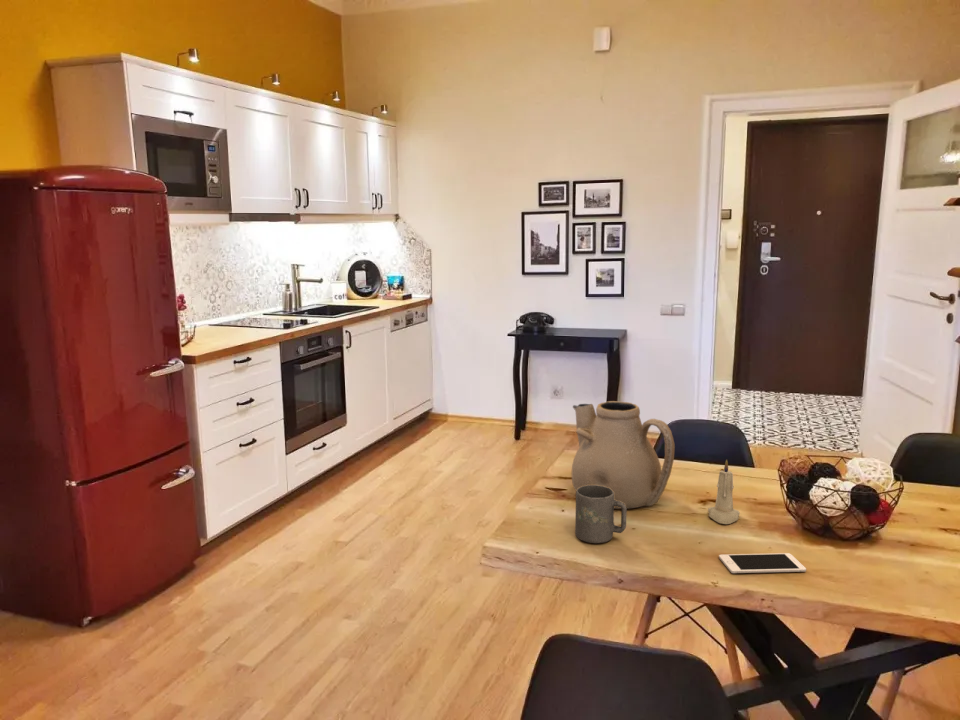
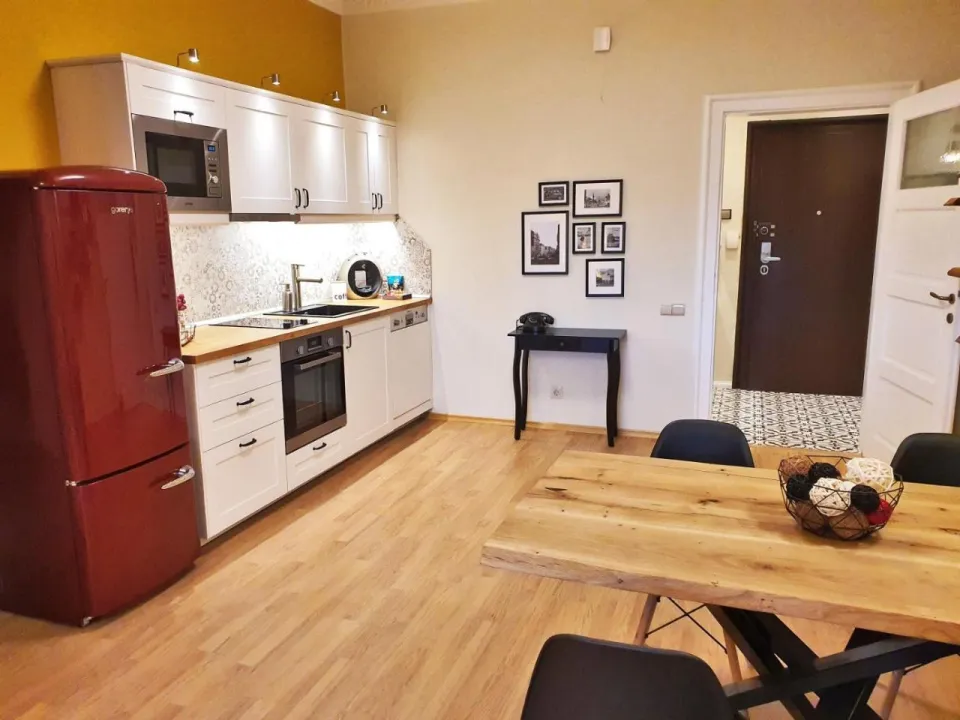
- mug [574,485,628,544]
- cell phone [718,552,807,574]
- teapot [571,400,676,510]
- candle [707,459,741,525]
